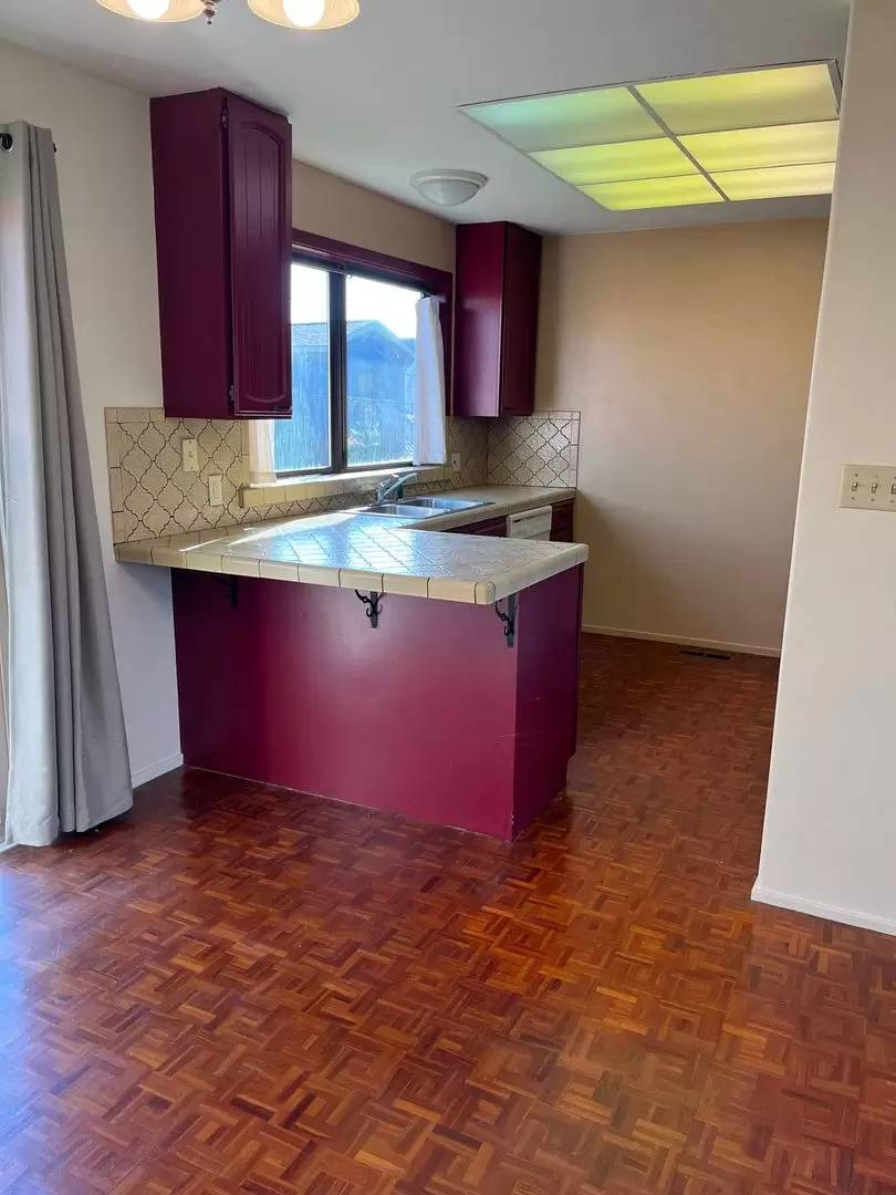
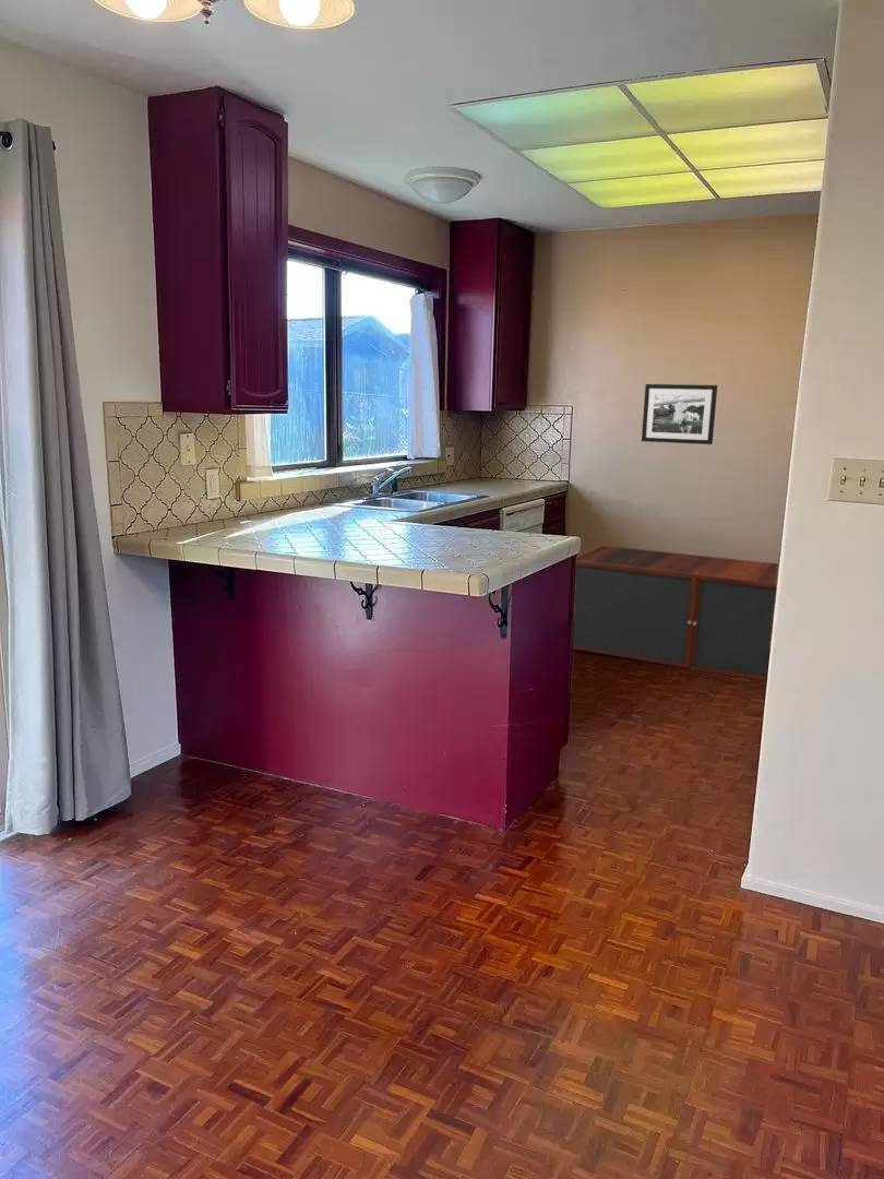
+ picture frame [641,383,718,445]
+ cabinet [572,545,779,680]
